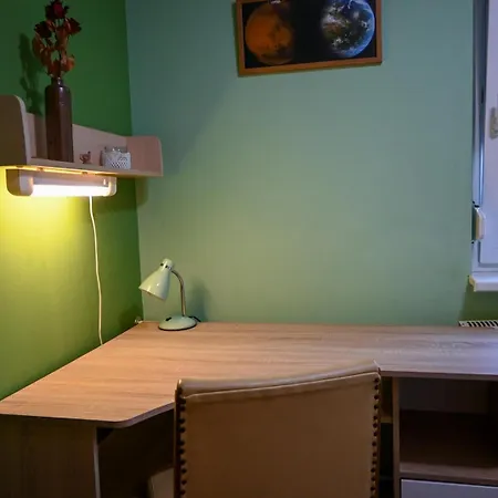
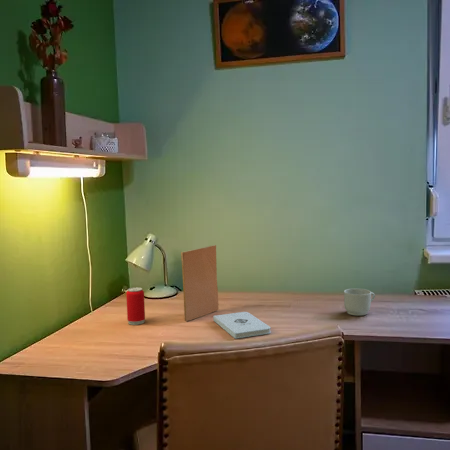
+ mug [343,288,376,317]
+ beverage can [125,287,146,326]
+ notepad [212,311,272,340]
+ book [180,244,220,322]
